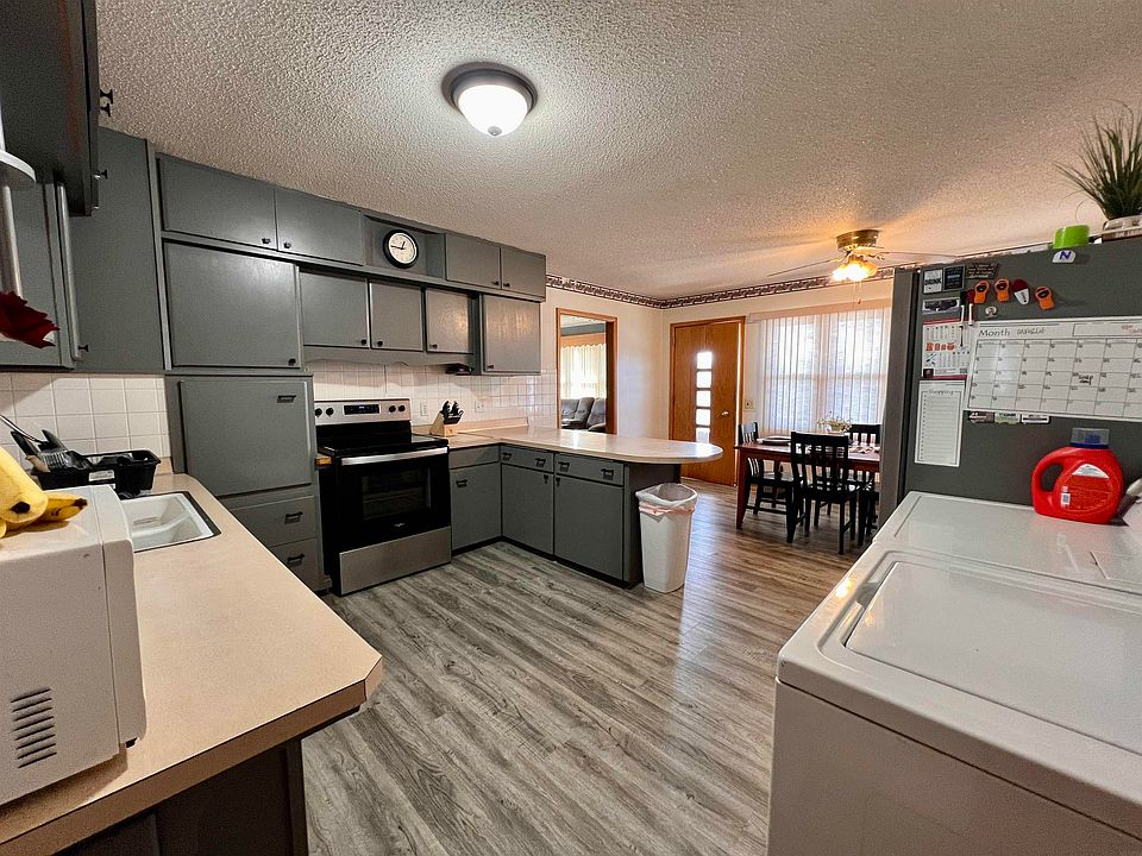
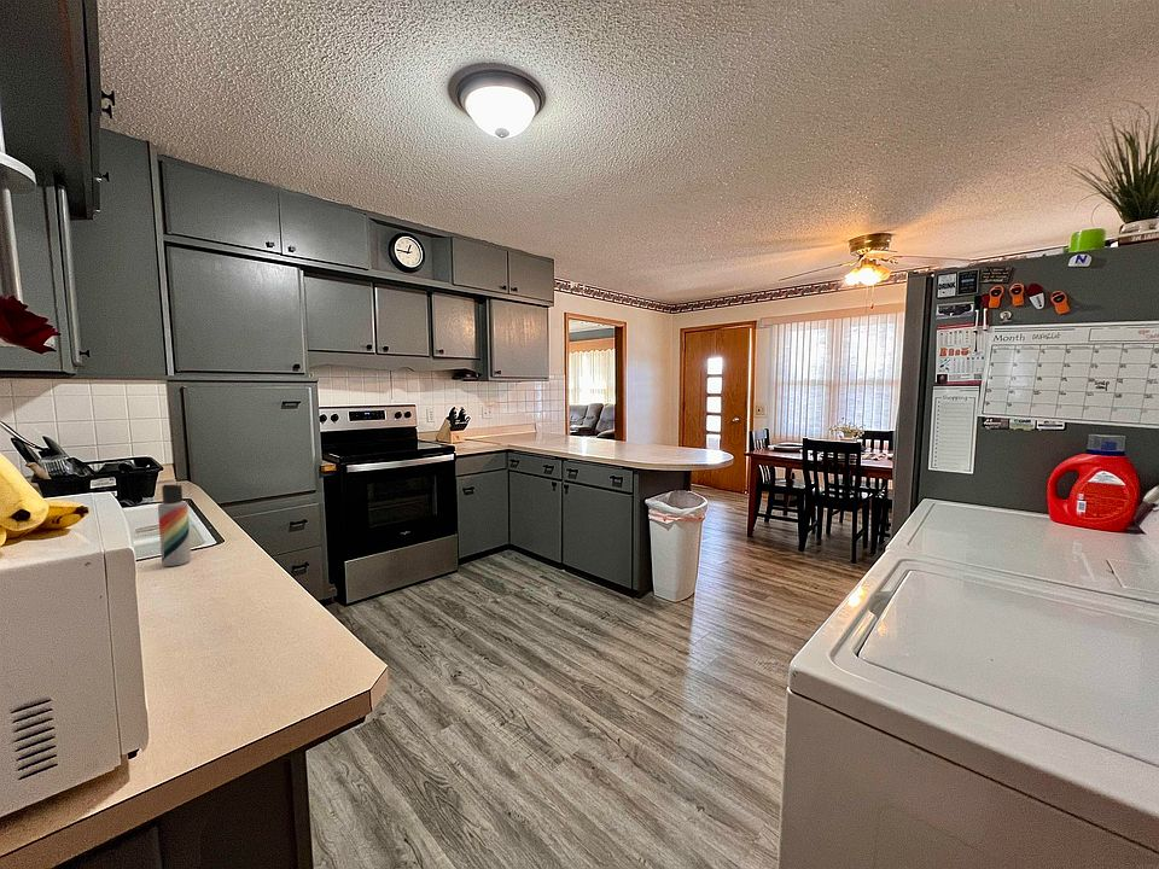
+ lotion bottle [157,483,192,567]
